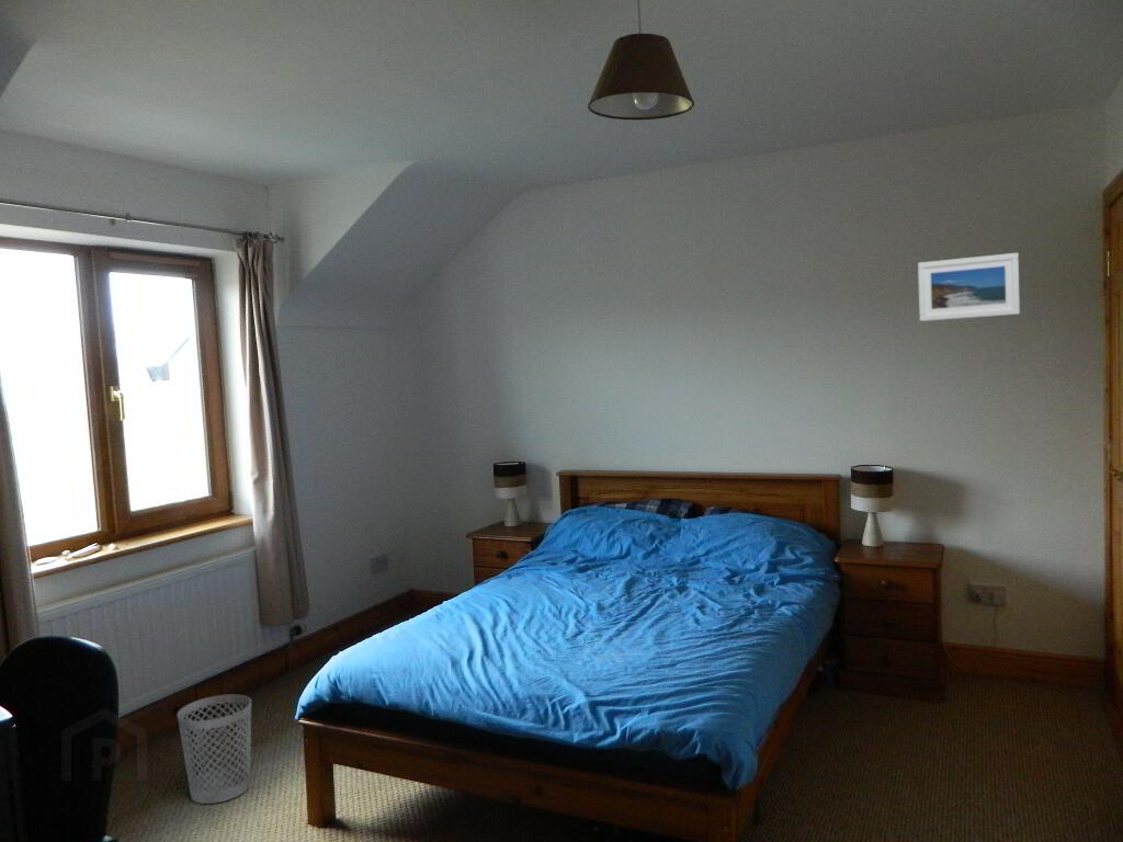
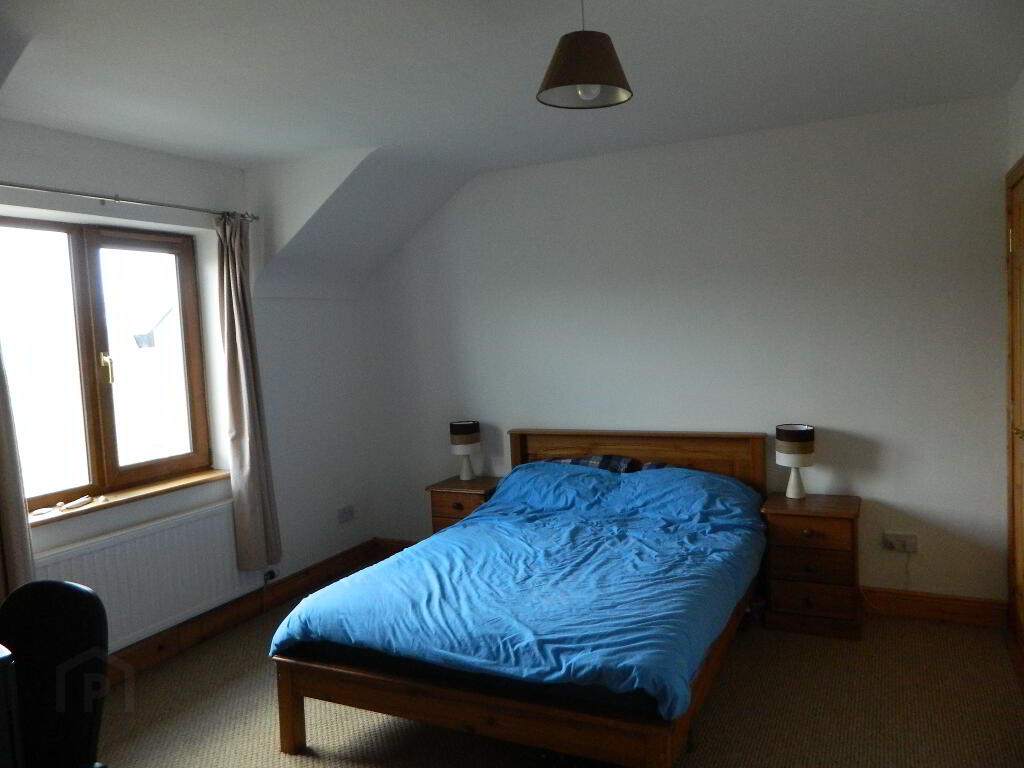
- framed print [917,252,1021,322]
- wastebasket [177,693,252,805]
